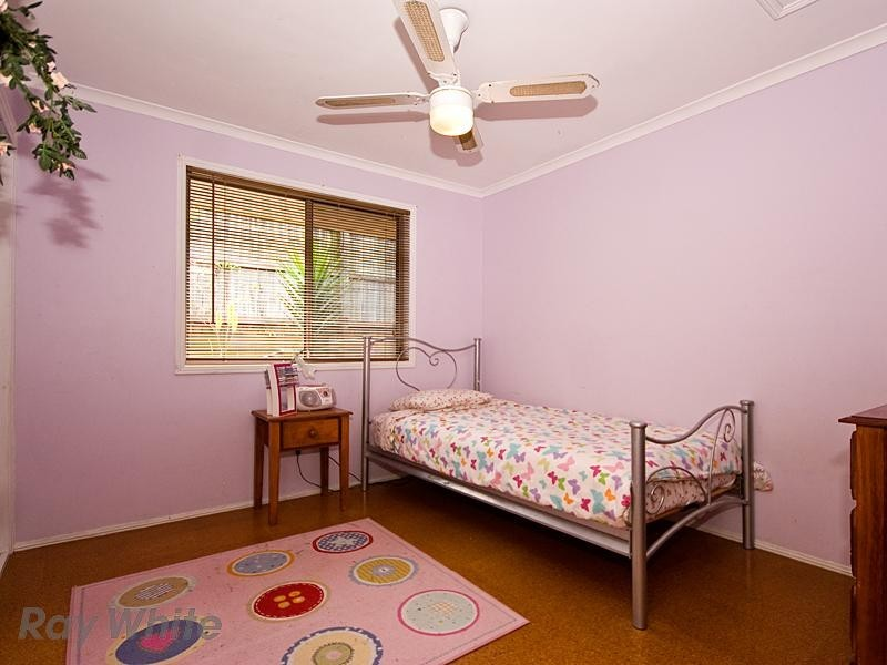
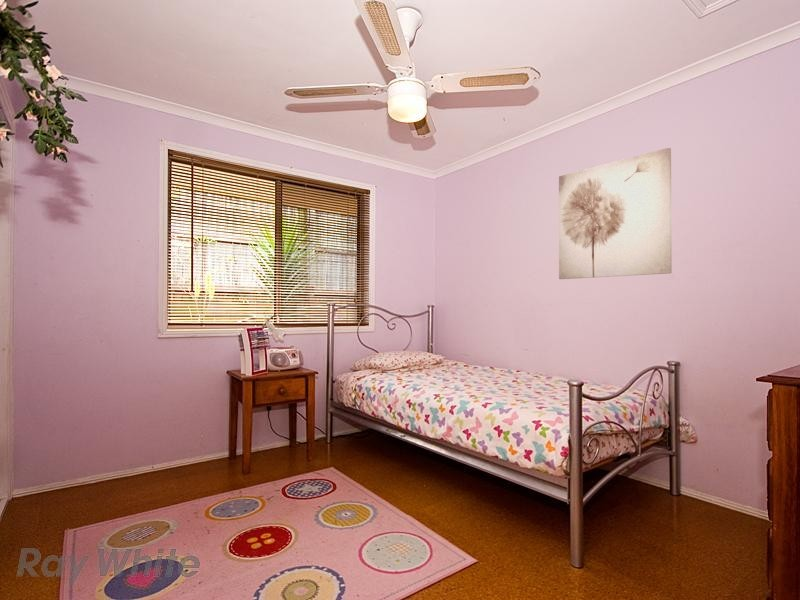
+ wall art [558,147,673,280]
